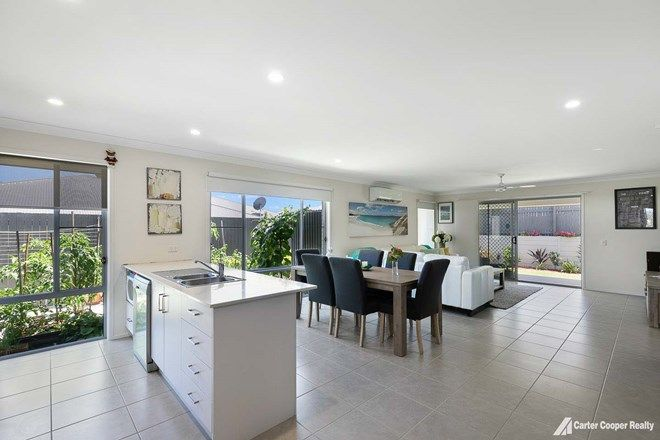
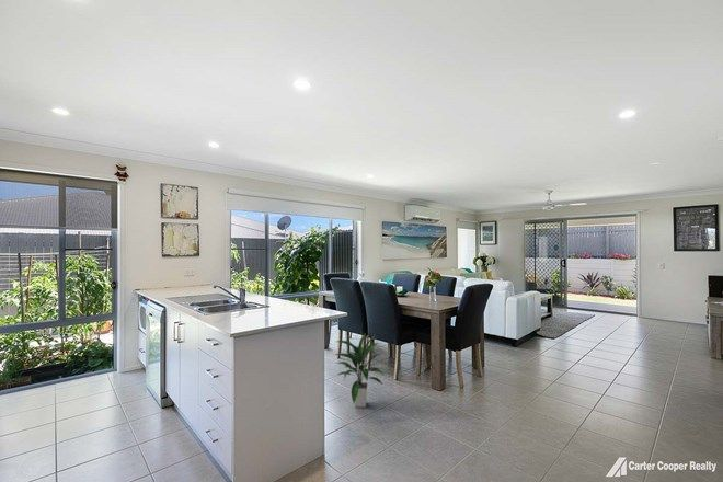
+ indoor plant [334,333,383,409]
